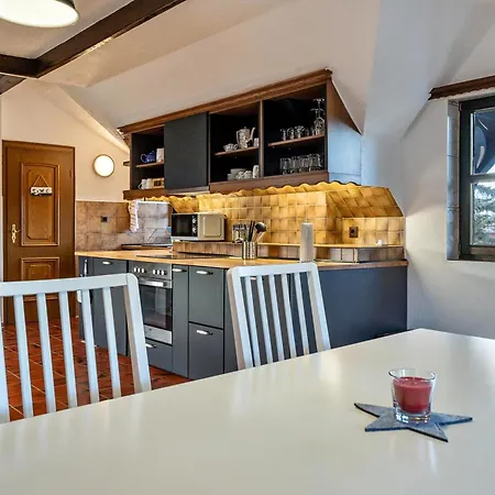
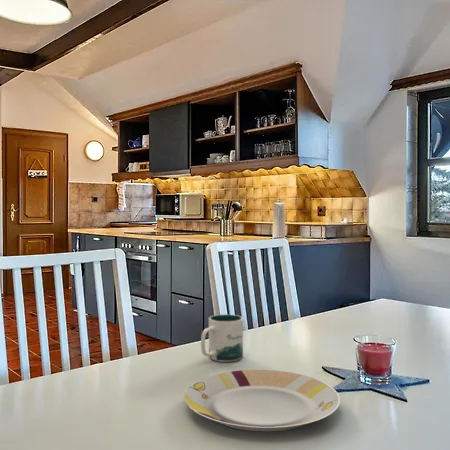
+ mug [200,313,244,363]
+ plate [184,369,341,432]
